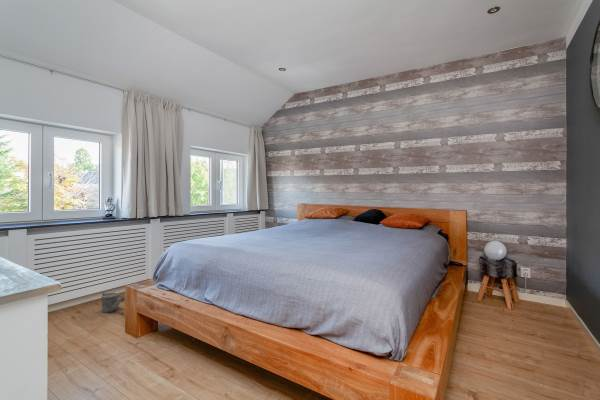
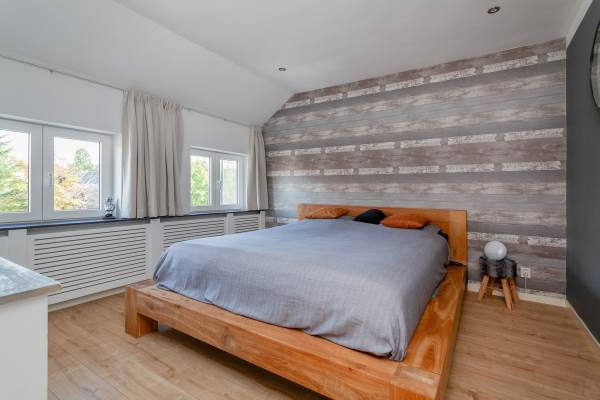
- watering can [100,292,126,314]
